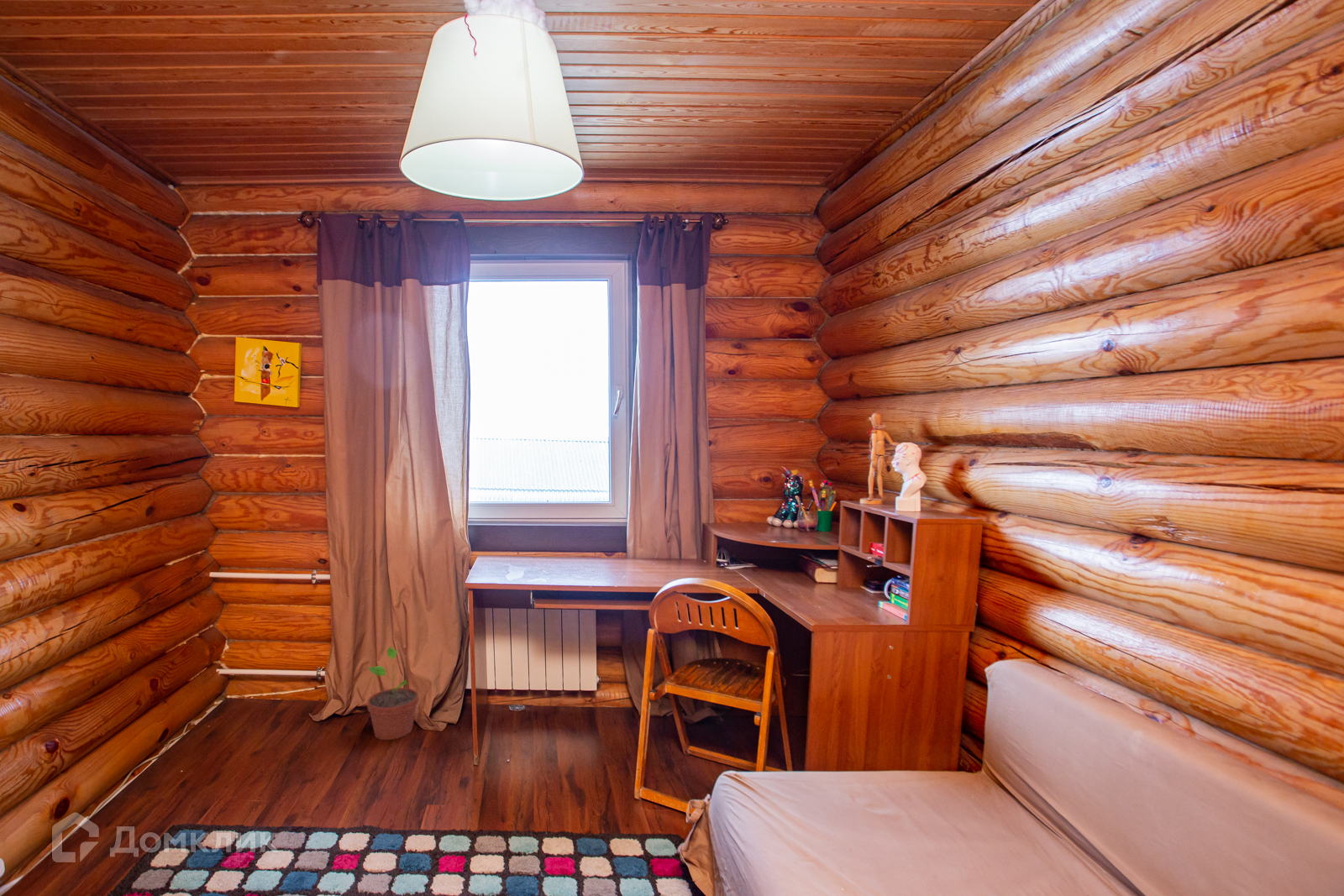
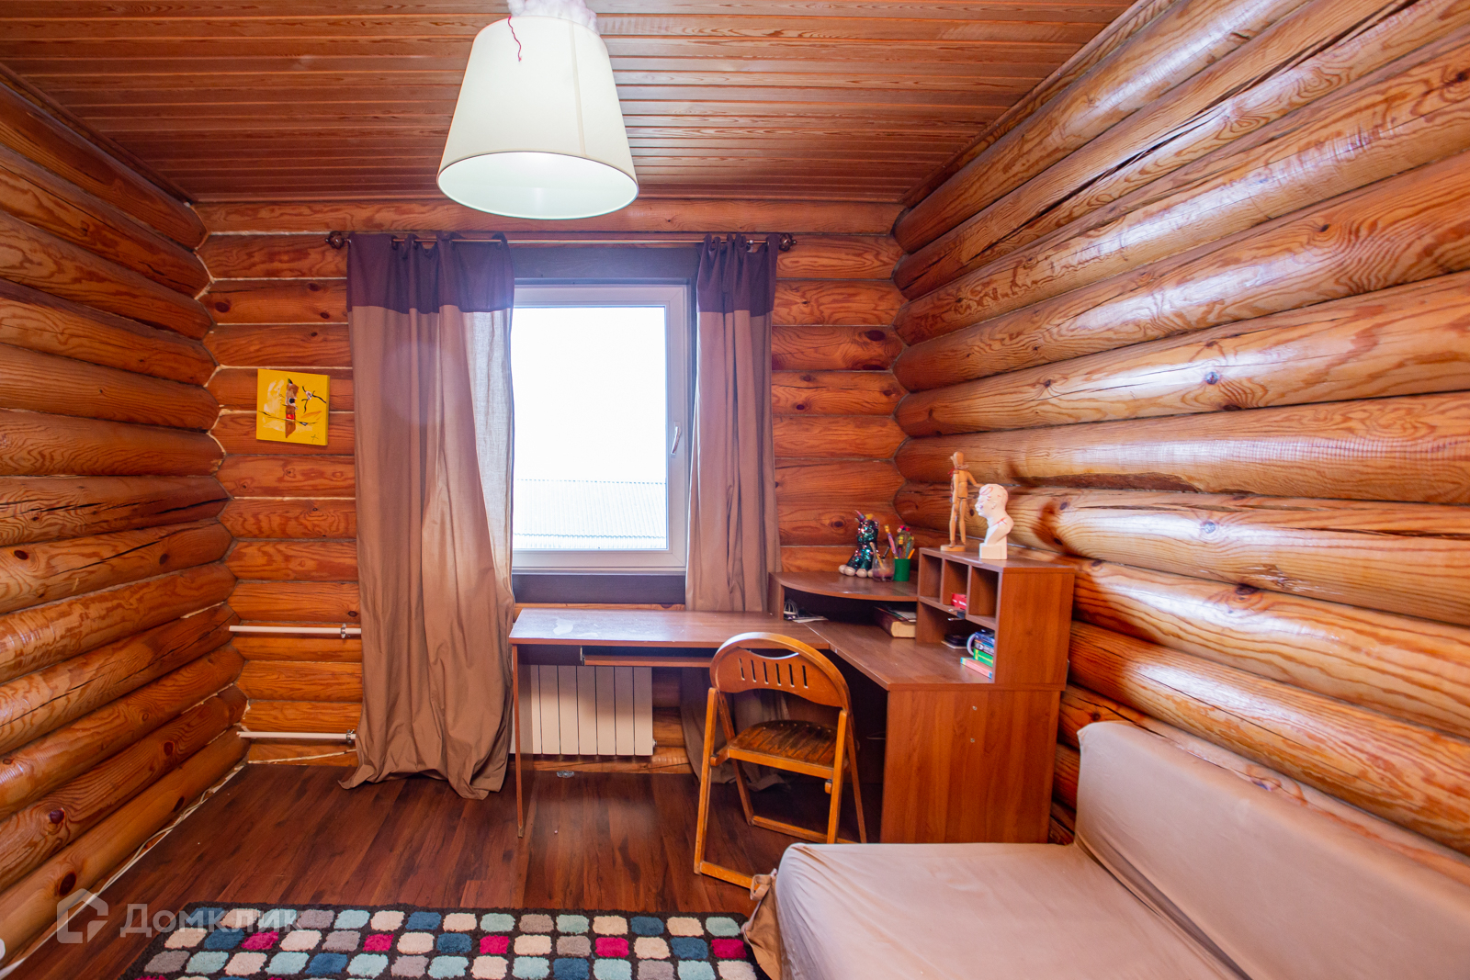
- potted plant [366,646,419,741]
